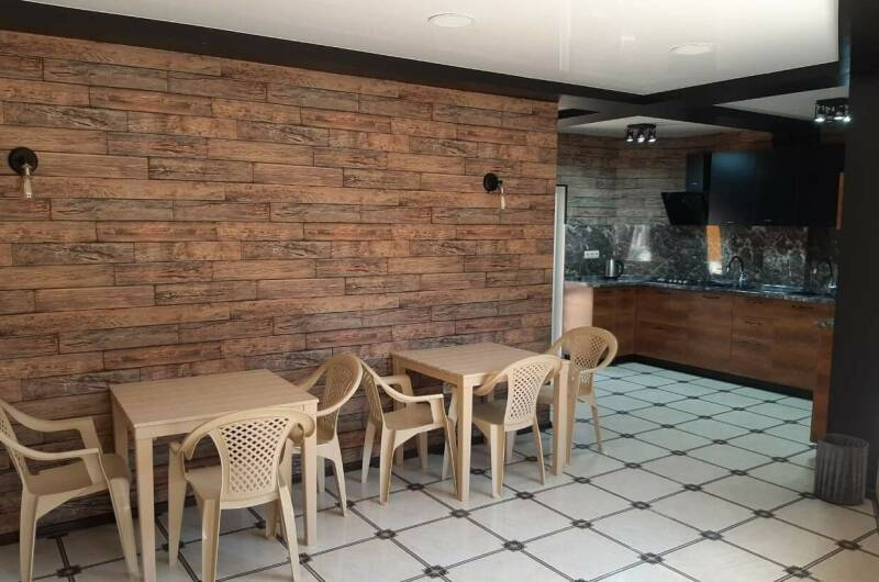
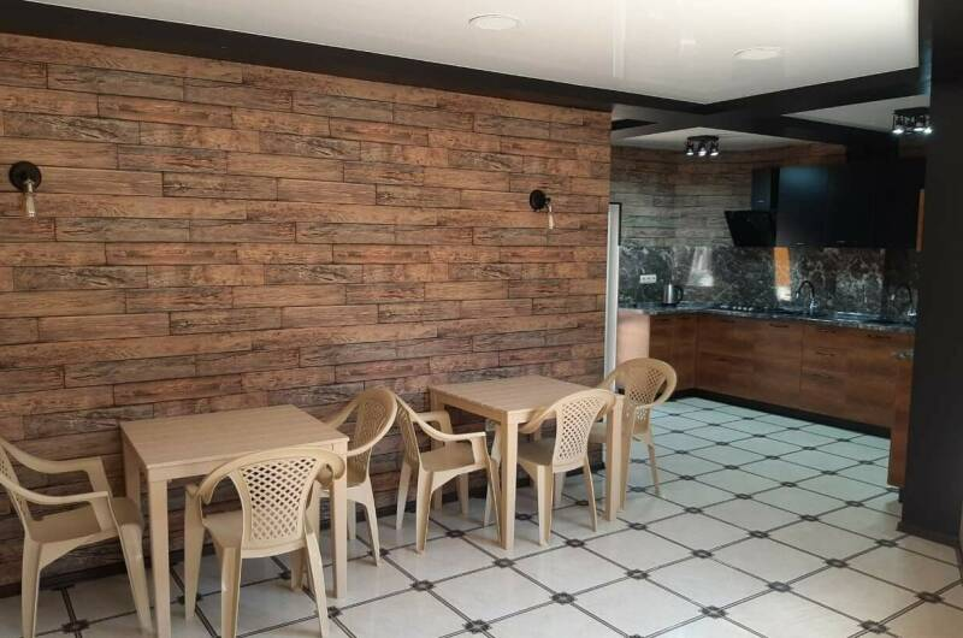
- trash can [812,433,870,506]
